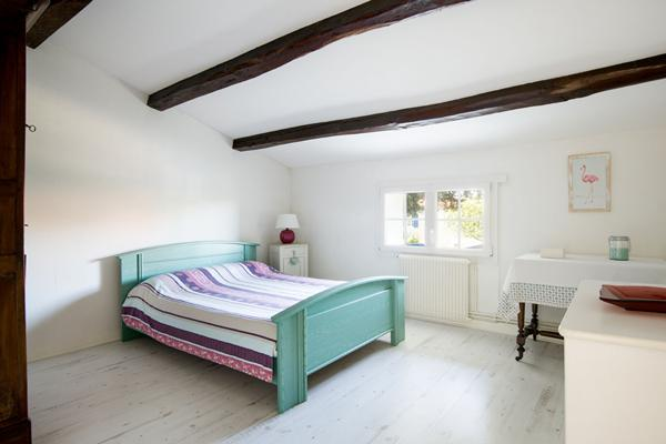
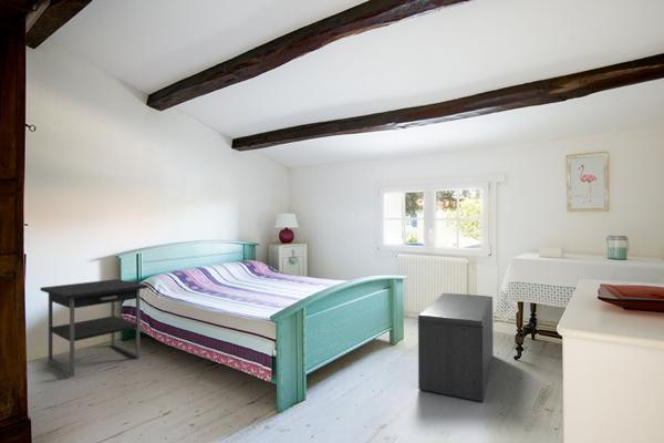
+ nightstand [40,278,148,378]
+ bench [417,292,495,403]
